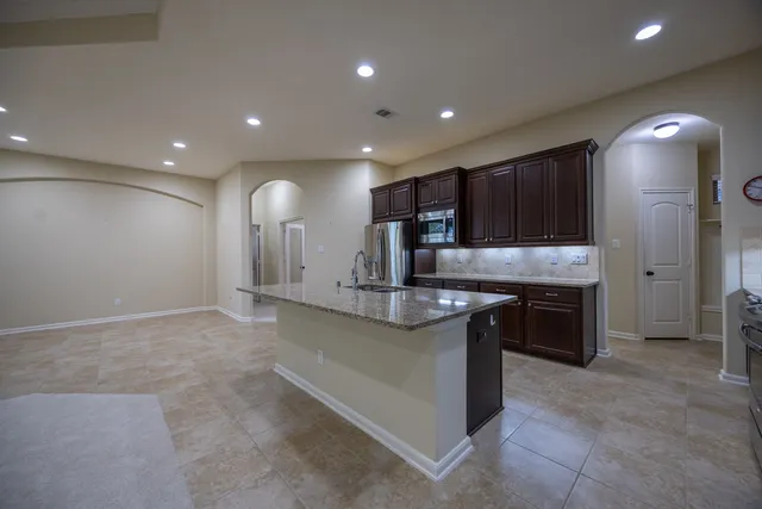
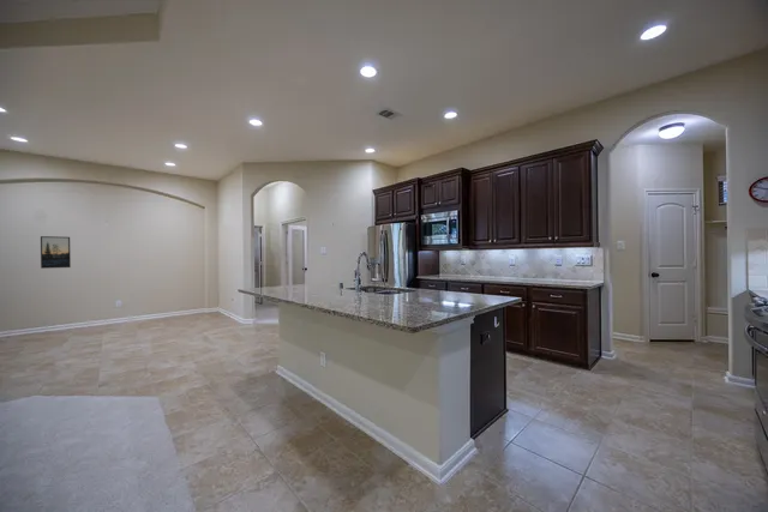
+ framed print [40,235,72,270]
